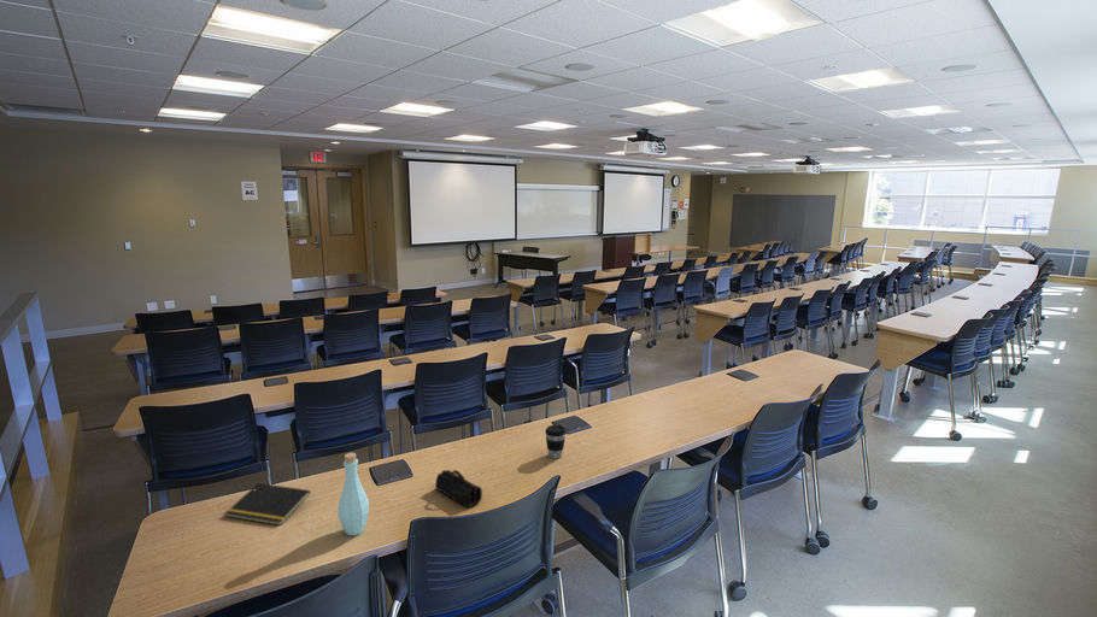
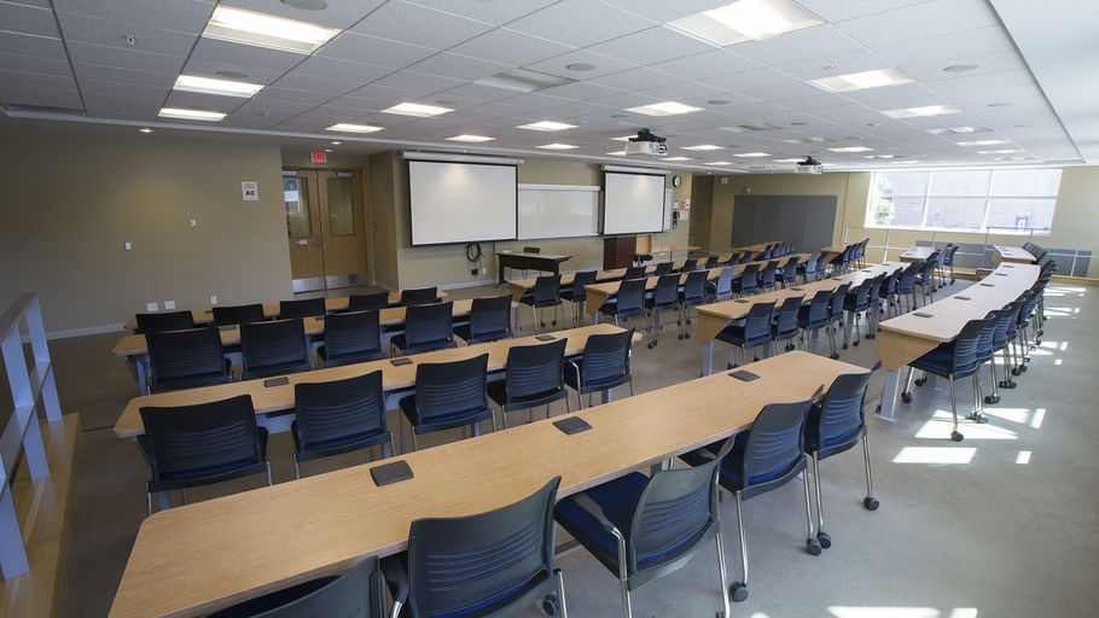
- pencil case [434,469,483,509]
- notepad [224,482,312,527]
- bottle [336,452,370,536]
- coffee cup [544,424,567,459]
